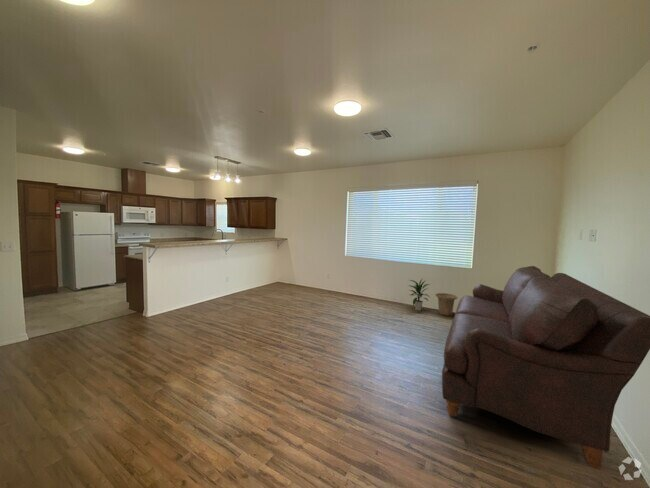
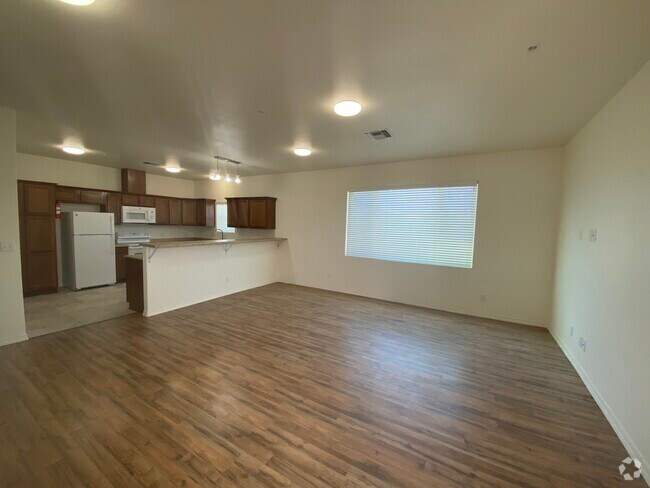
- sofa [441,265,650,471]
- basket [435,292,458,317]
- indoor plant [405,277,431,312]
